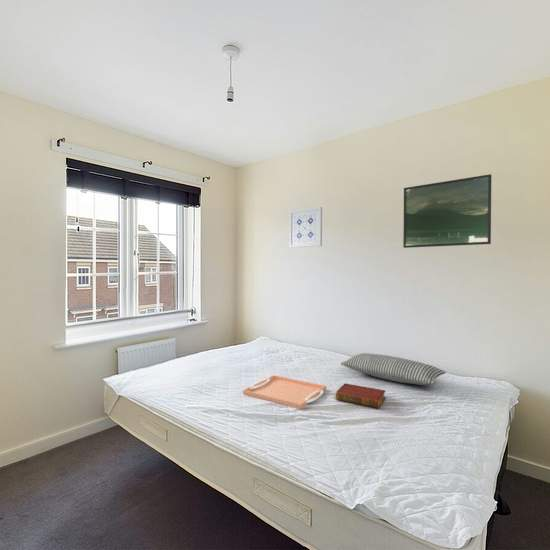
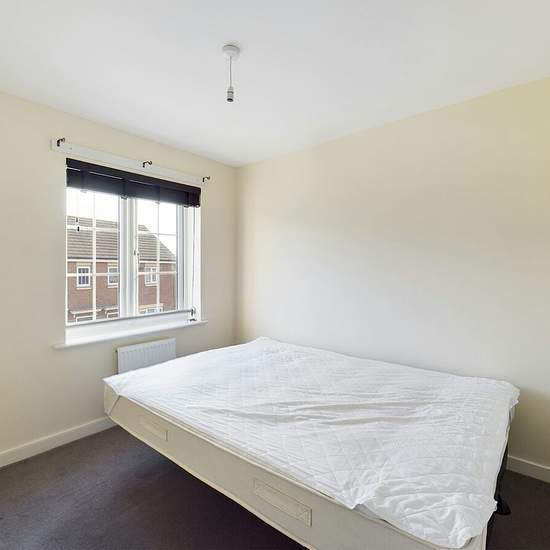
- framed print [402,173,493,249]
- book [334,382,386,409]
- pillow [339,352,447,386]
- serving tray [242,374,327,410]
- wall art [288,206,323,249]
